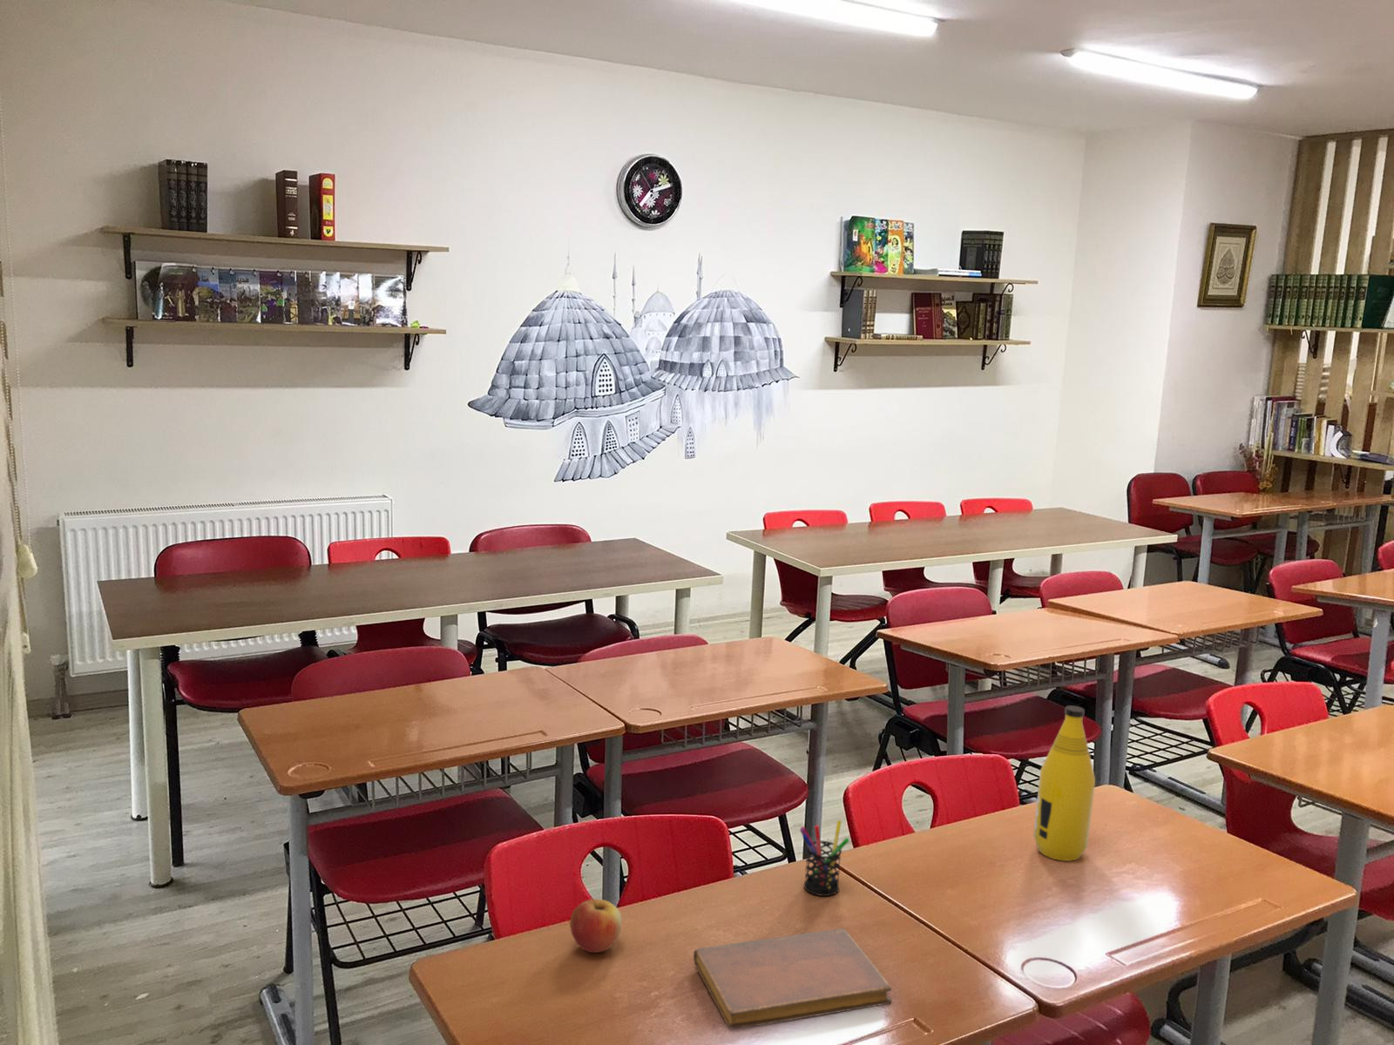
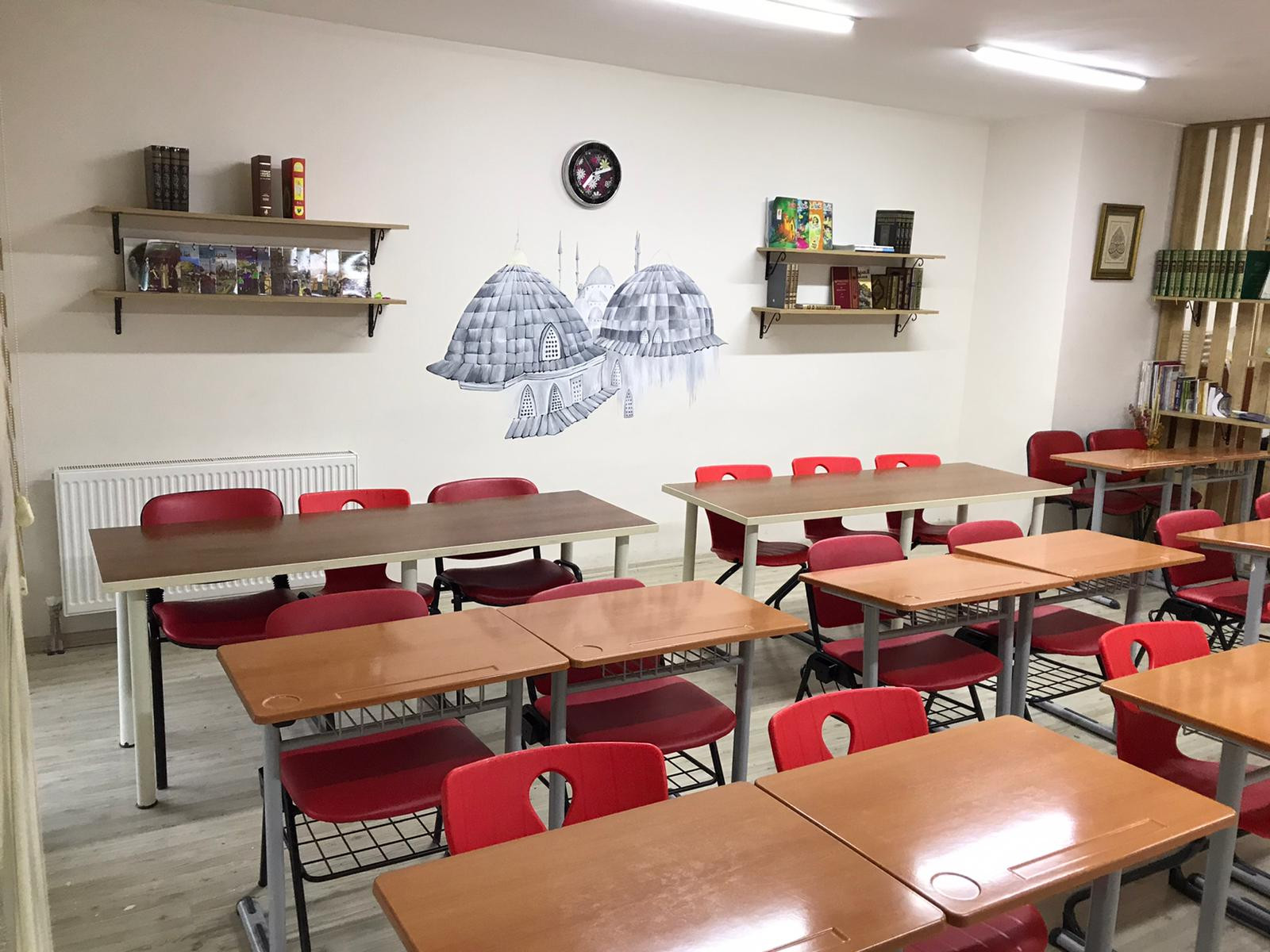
- notebook [693,928,892,1031]
- pen holder [799,820,851,897]
- bottle [1033,705,1097,862]
- apple [569,896,623,954]
